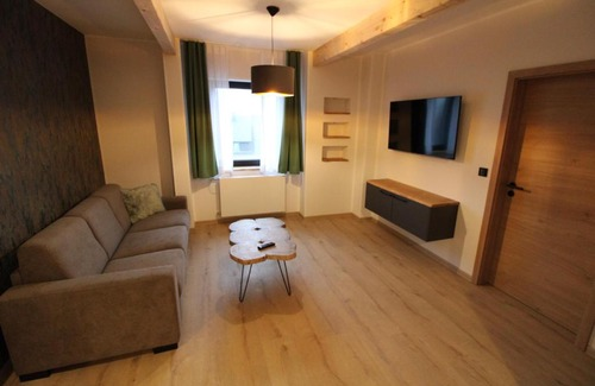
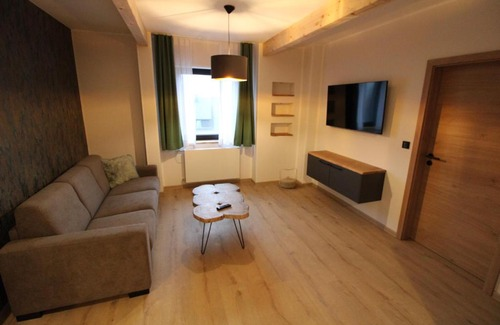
+ basket [279,167,298,189]
